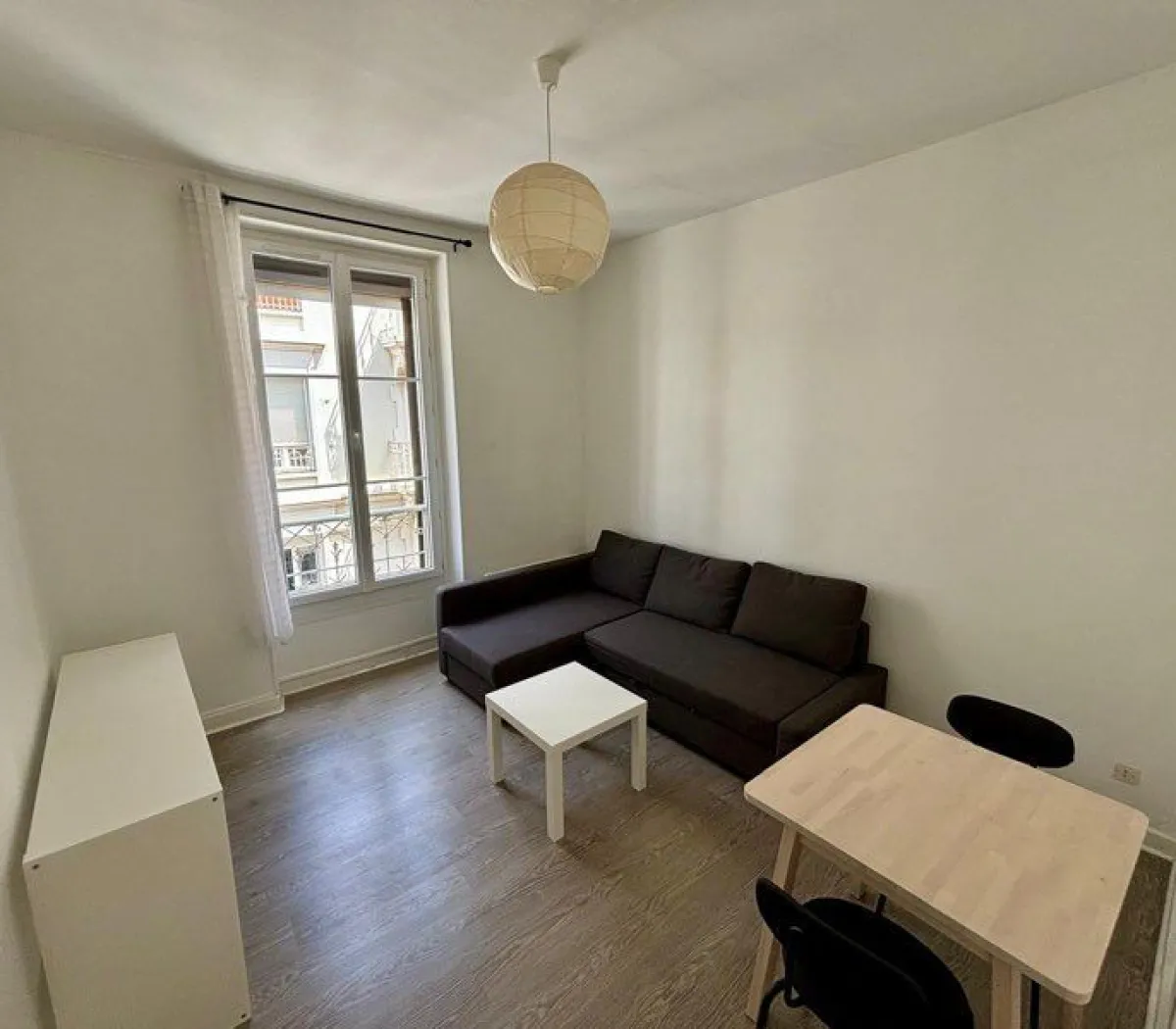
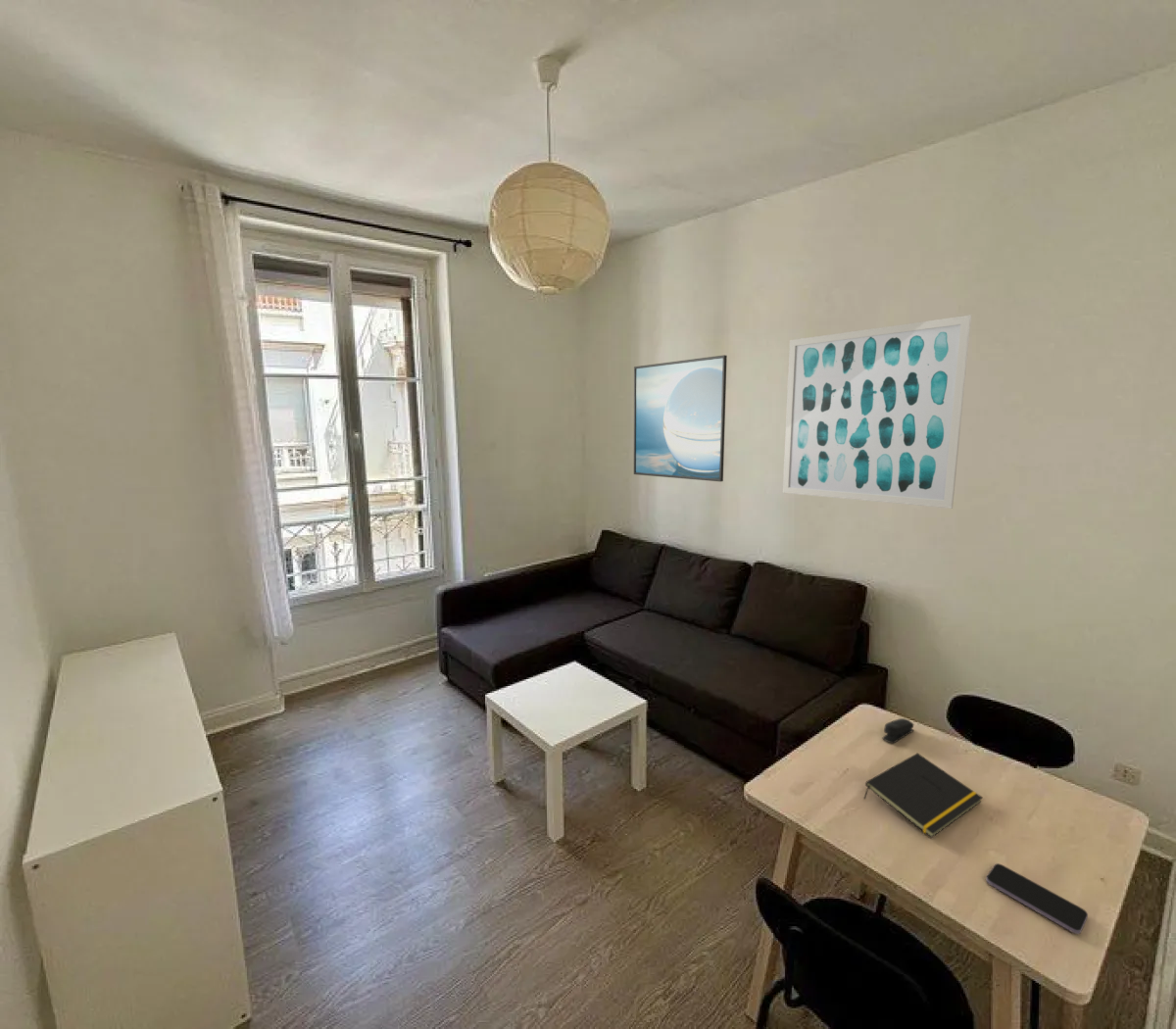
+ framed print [633,354,728,482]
+ smartphone [985,862,1089,935]
+ notepad [862,753,984,839]
+ stapler [881,717,914,744]
+ wall art [782,315,972,510]
